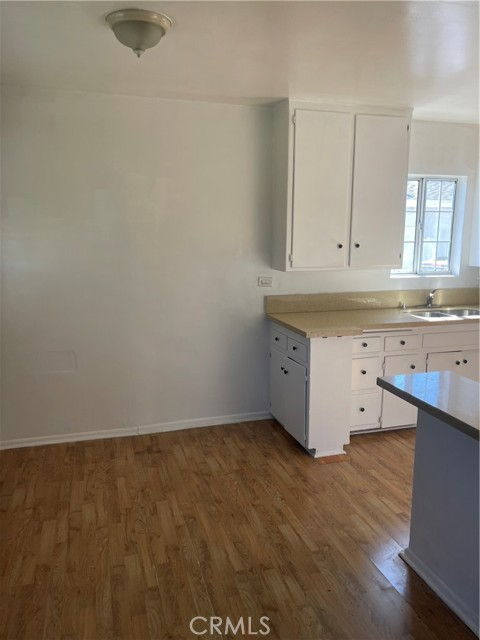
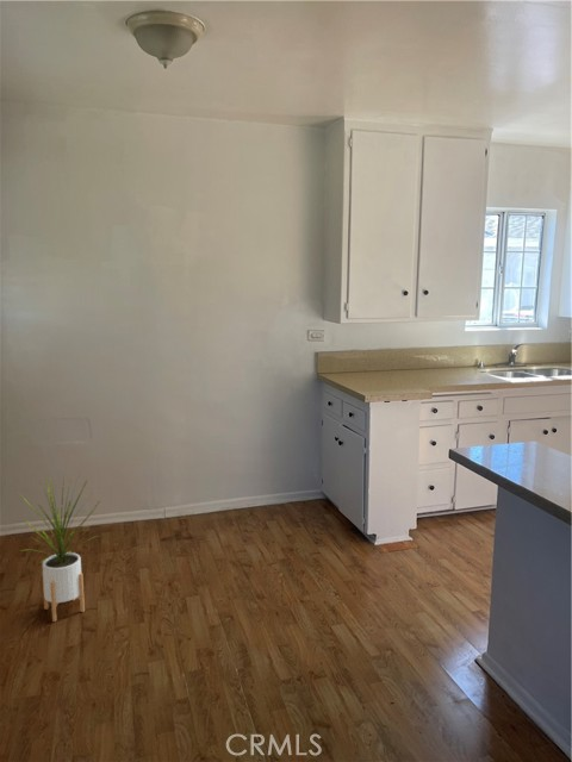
+ house plant [18,471,101,623]
